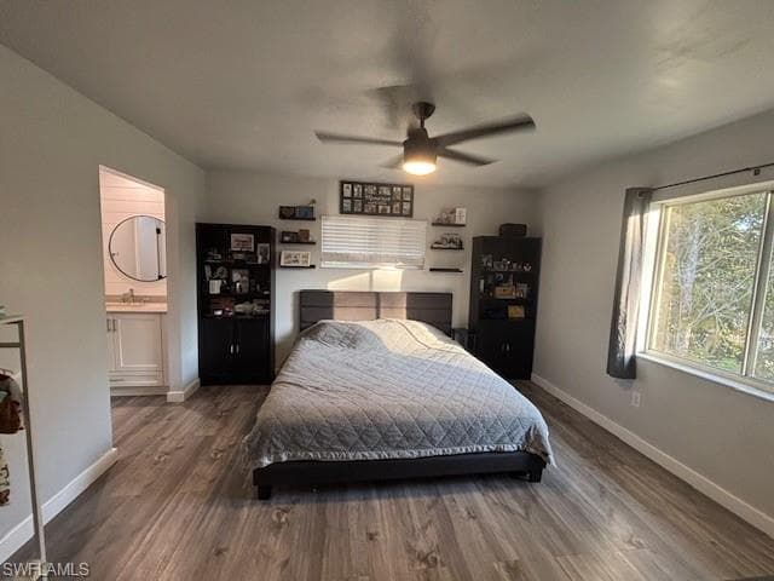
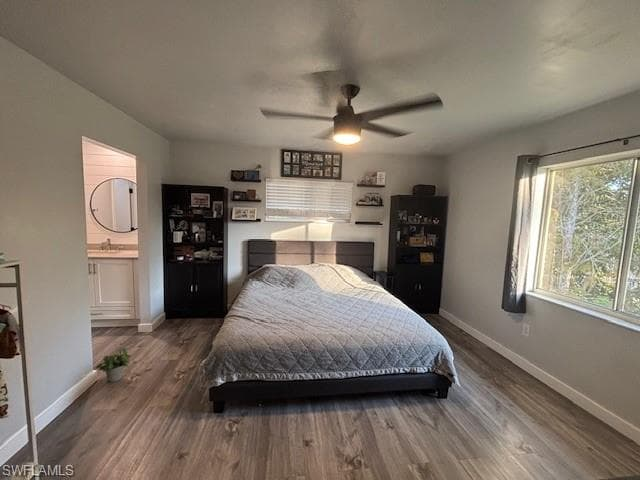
+ potted plant [95,348,132,383]
